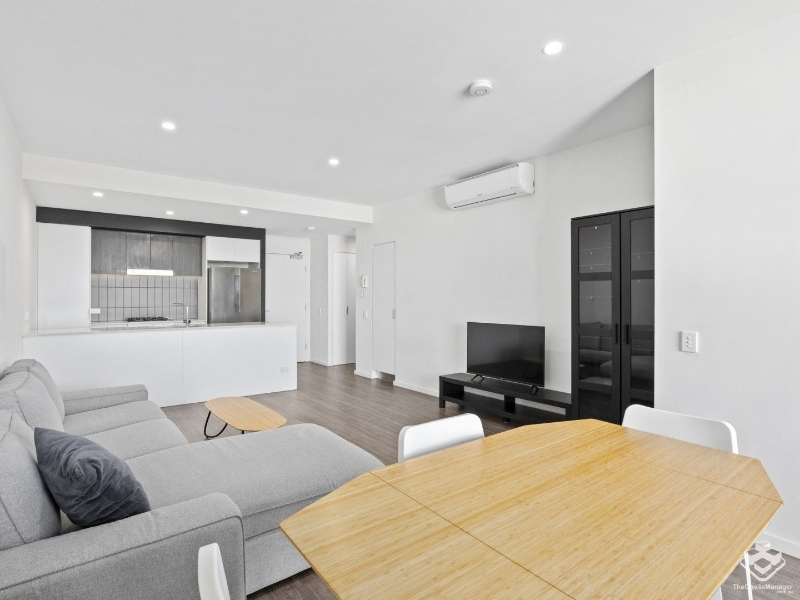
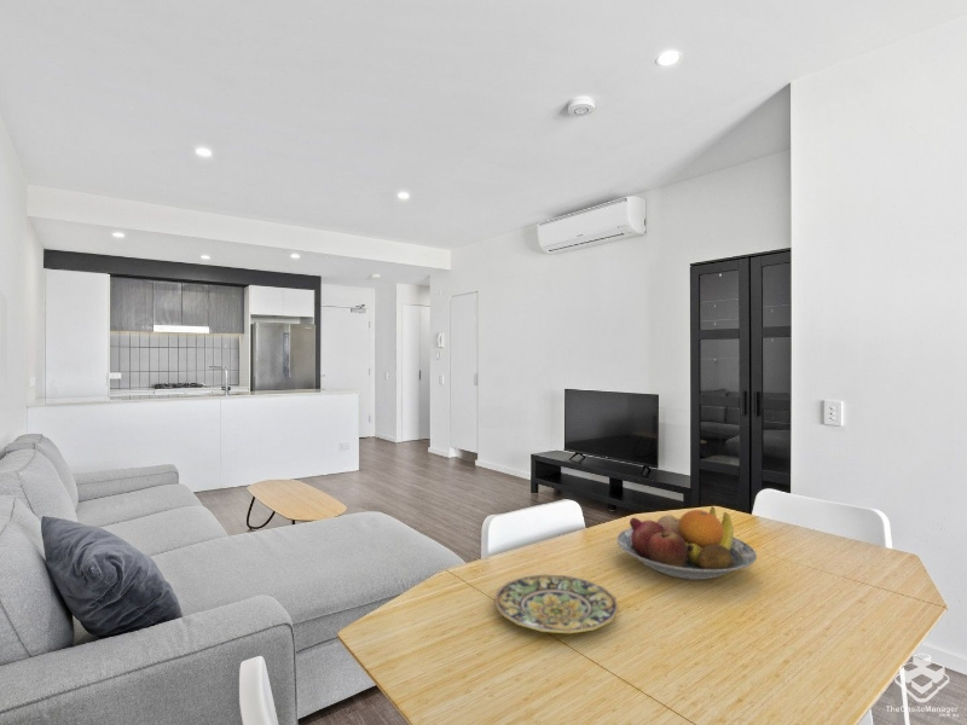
+ fruit bowl [615,505,758,581]
+ plate [493,574,620,634]
